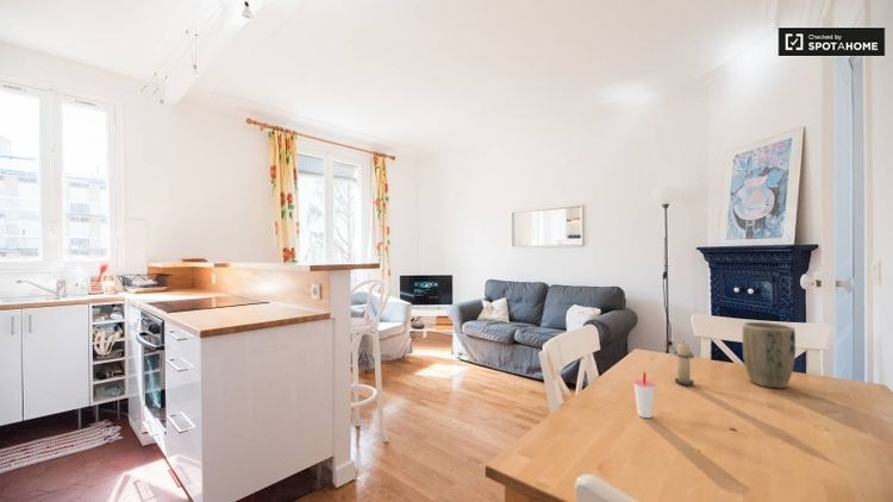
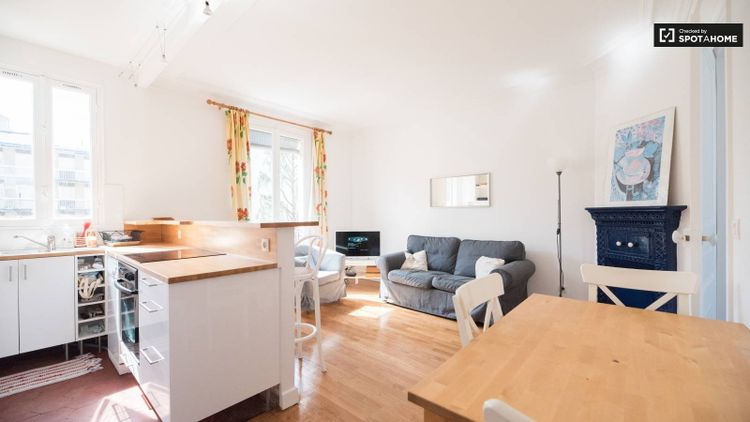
- candle [673,341,695,387]
- cup [632,371,657,419]
- plant pot [741,321,797,390]
